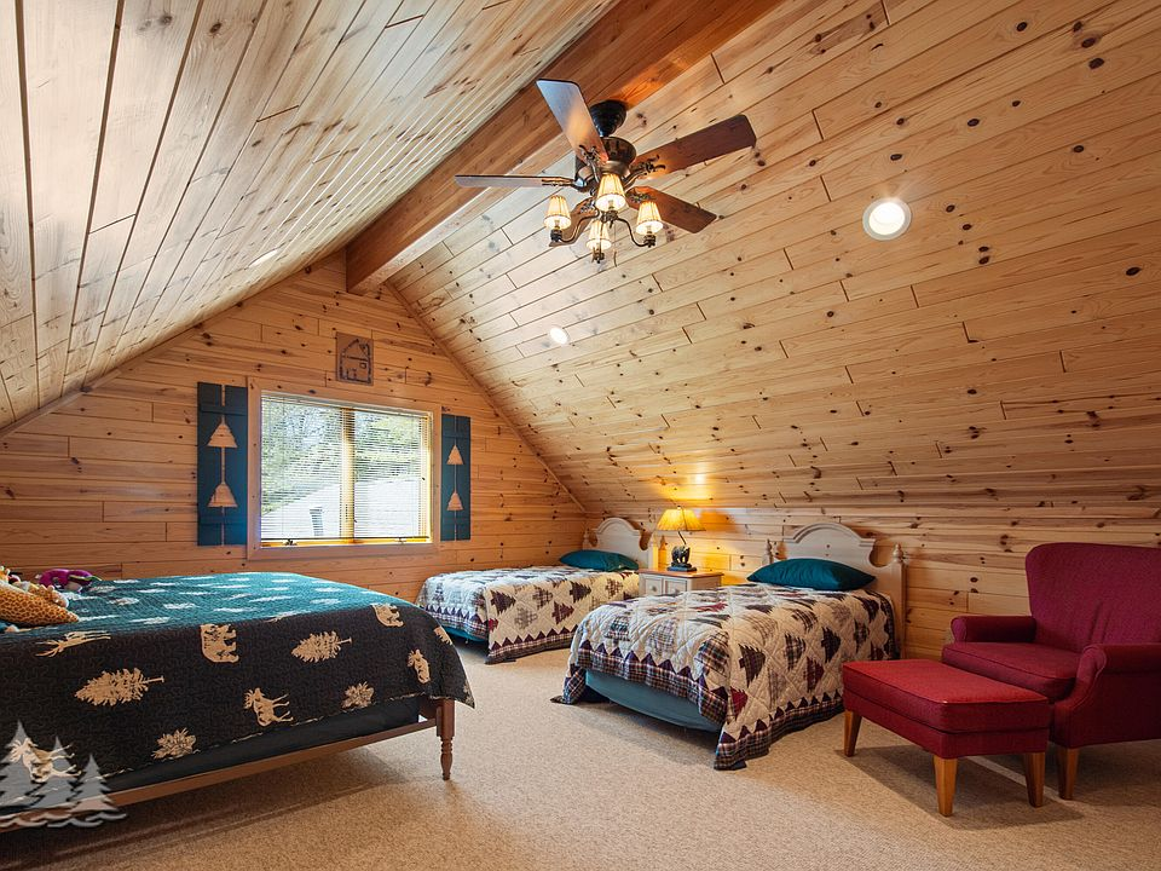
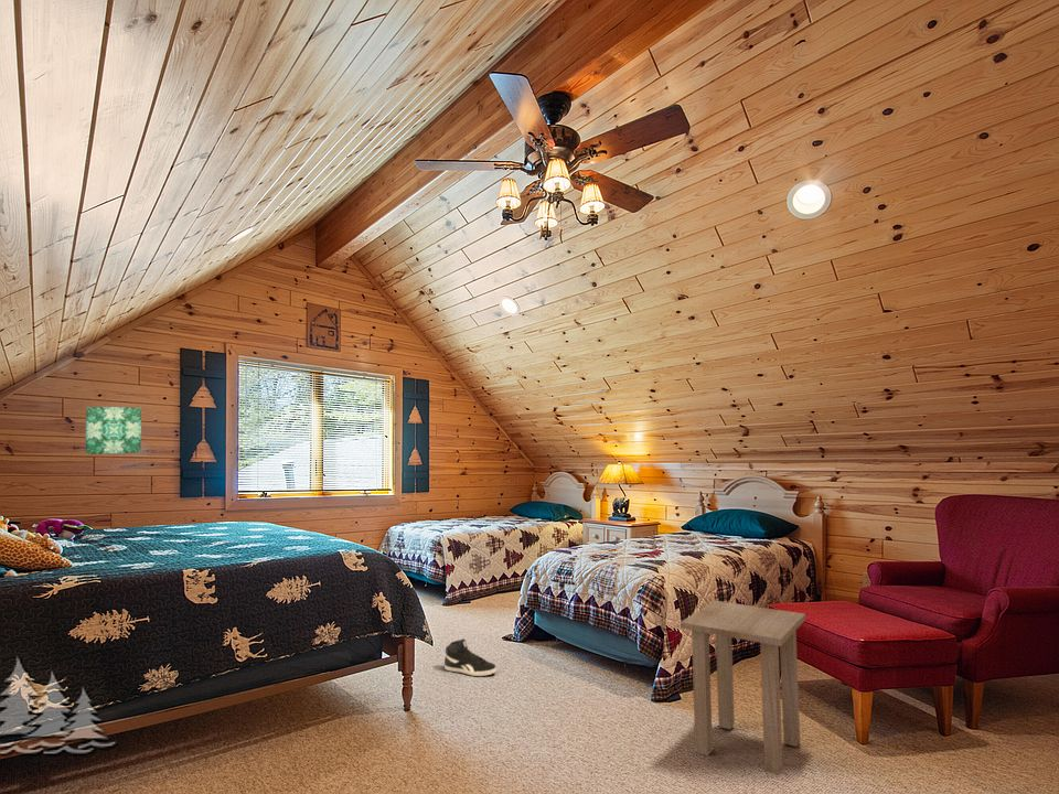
+ sneaker [443,637,498,677]
+ wall art [84,406,142,455]
+ side table [680,600,806,776]
